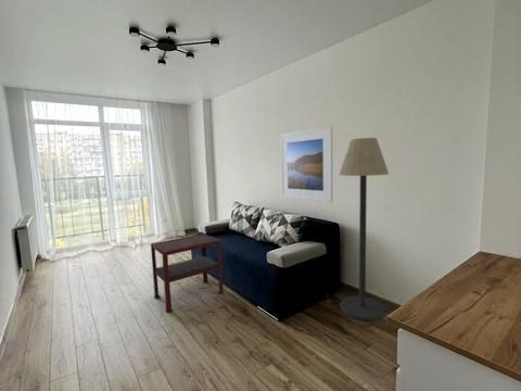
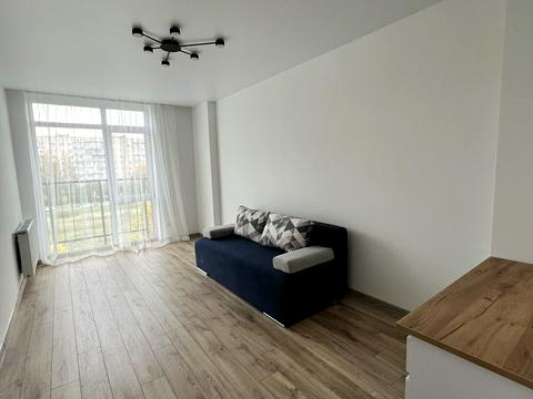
- side table [150,232,225,314]
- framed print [279,125,334,203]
- floor lamp [338,137,390,321]
